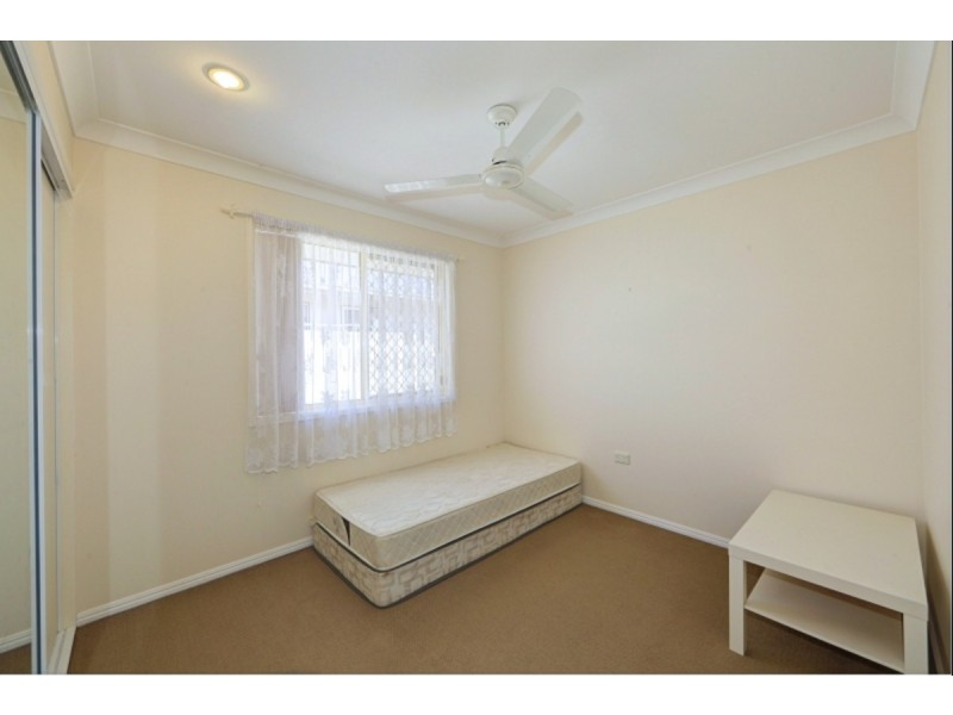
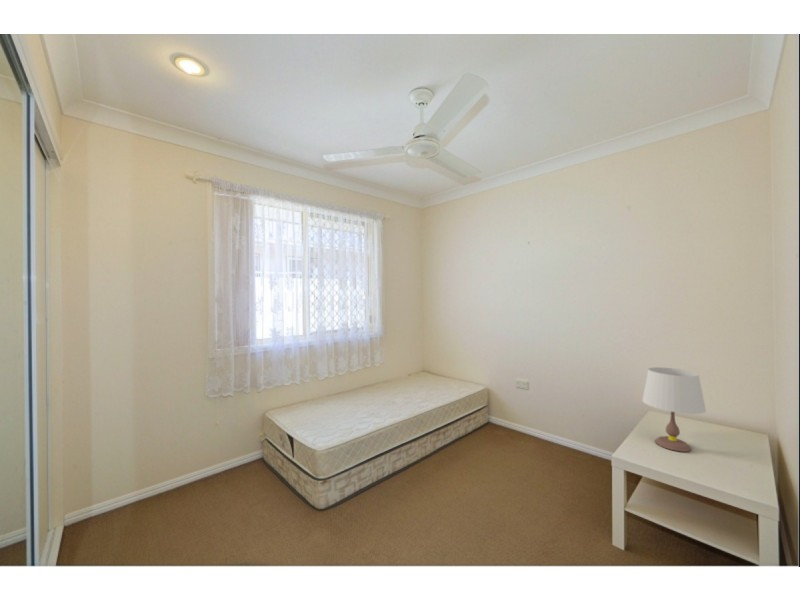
+ table lamp [641,366,707,453]
